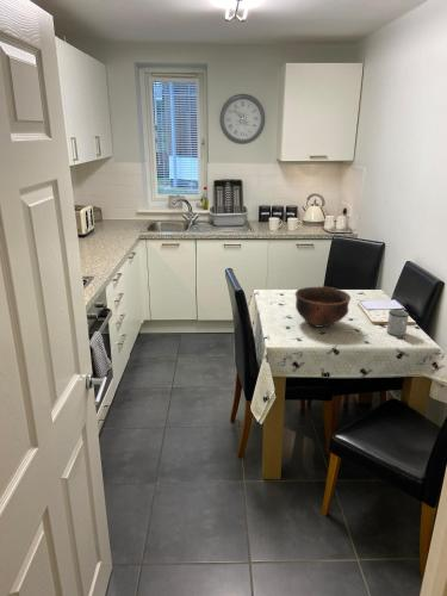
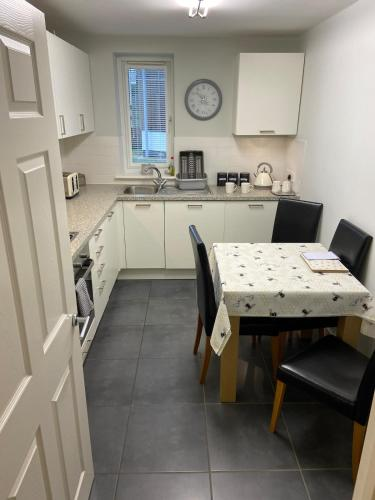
- bowl [294,286,352,329]
- mug [386,309,410,337]
